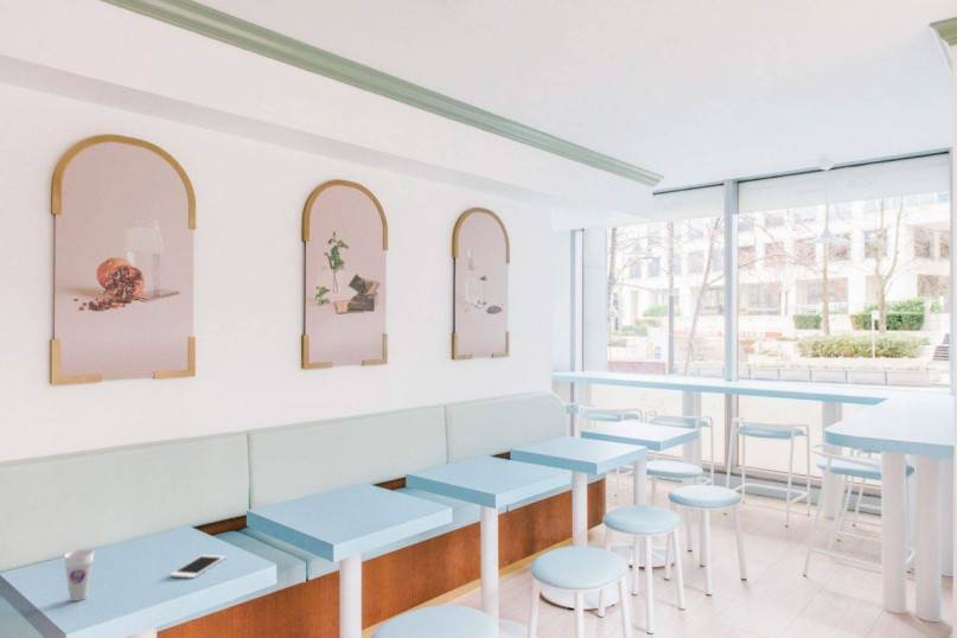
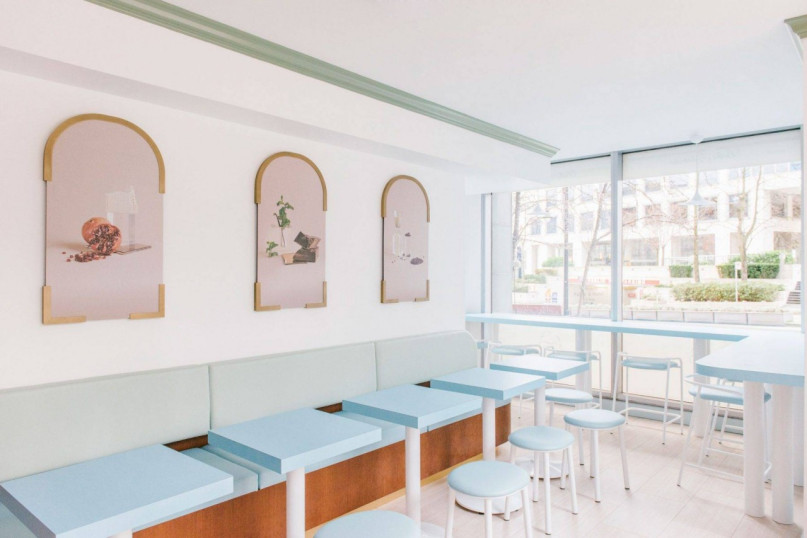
- cup [63,548,95,602]
- cell phone [168,554,227,580]
